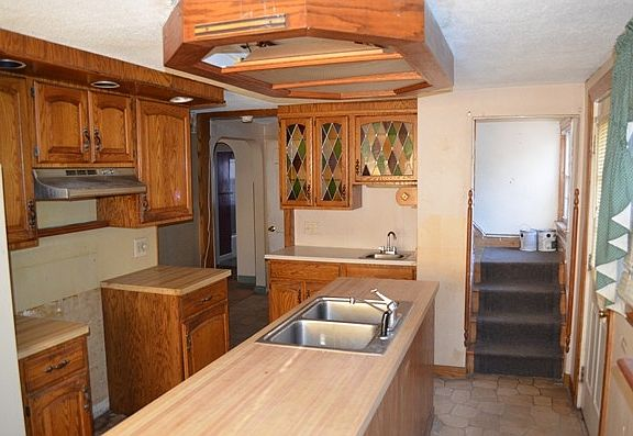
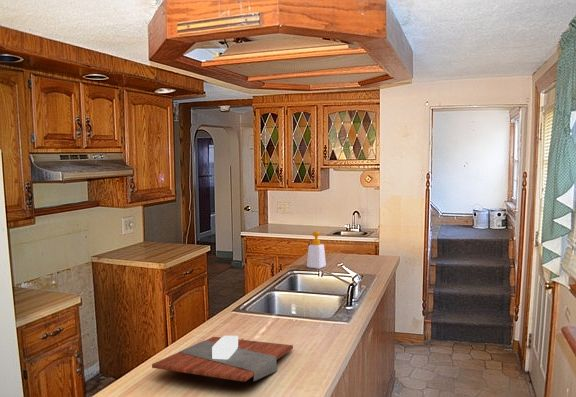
+ soap bottle [306,231,329,270]
+ cutting board [151,335,294,383]
